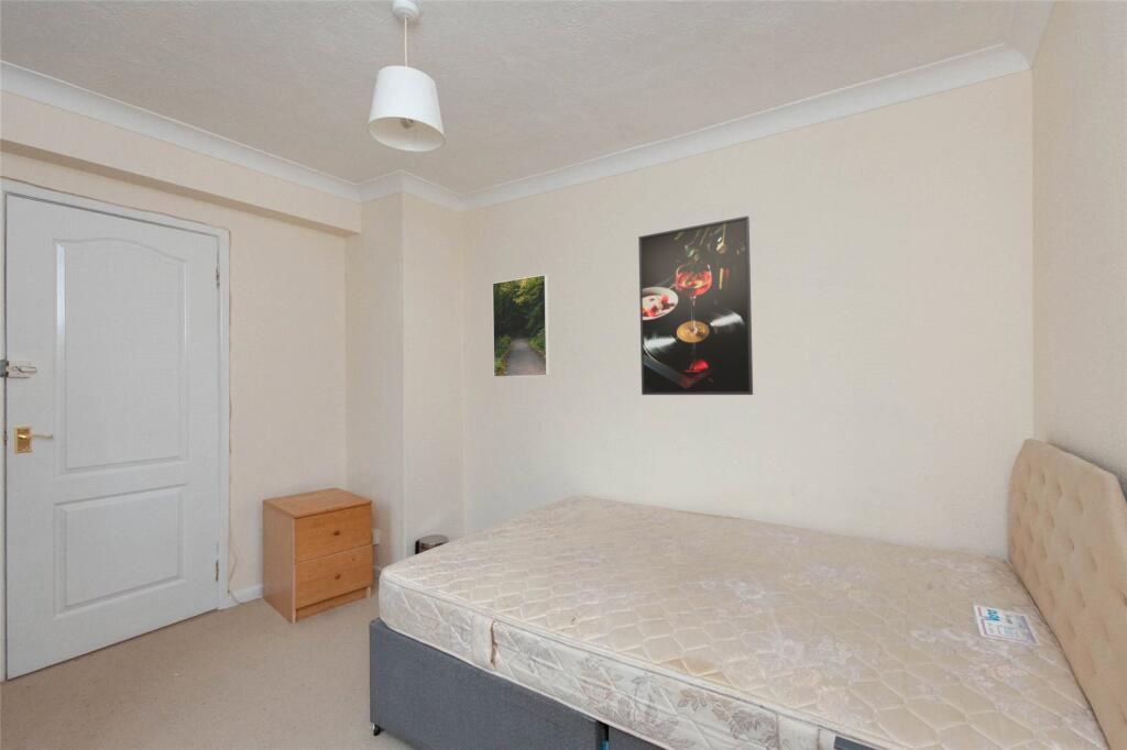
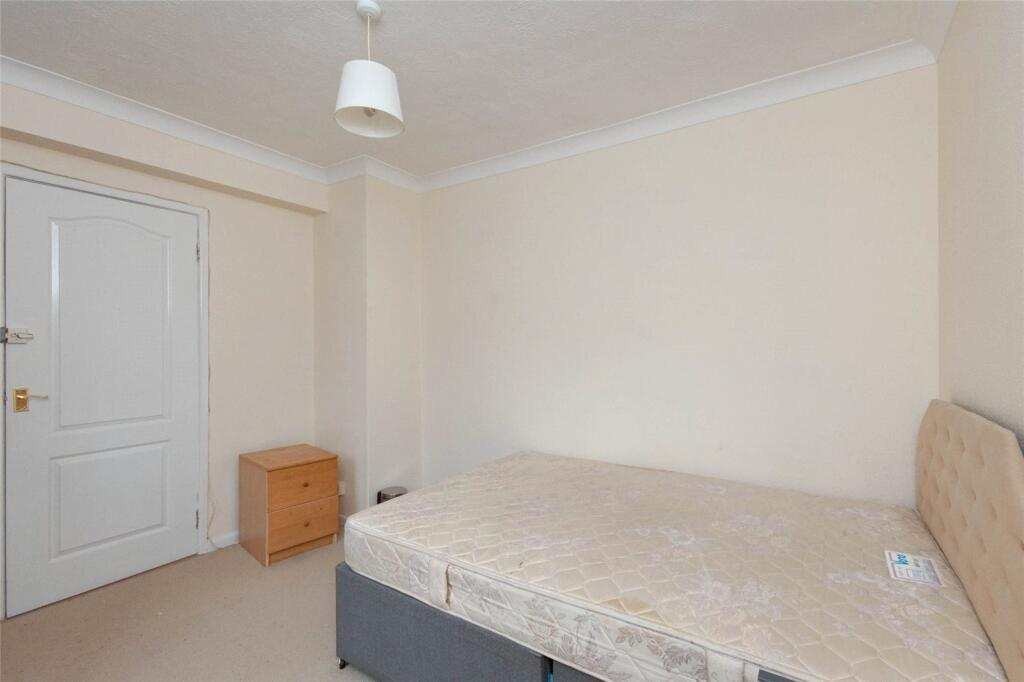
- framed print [491,274,550,378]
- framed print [637,214,754,396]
